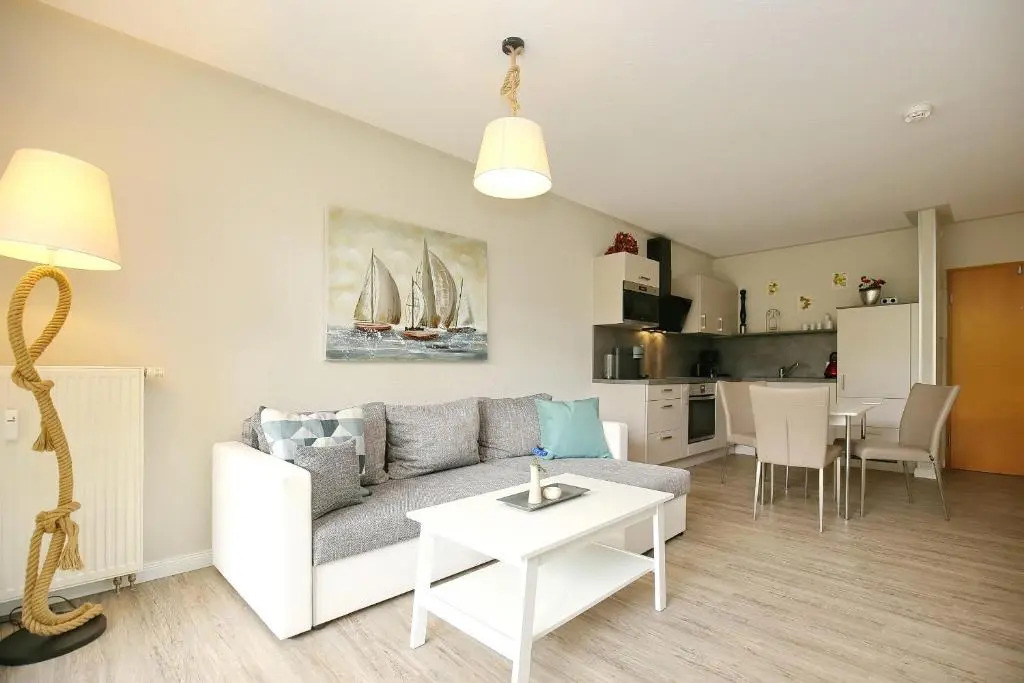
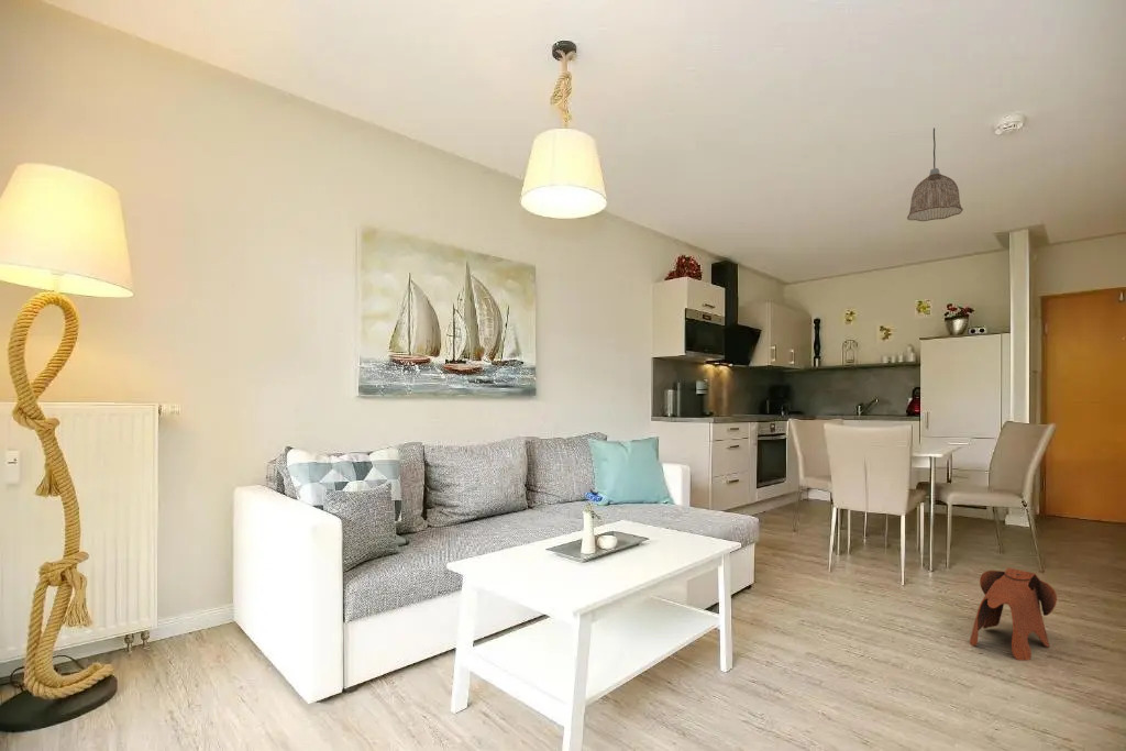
+ pendant lamp [906,128,964,222]
+ toy elephant [969,566,1058,661]
